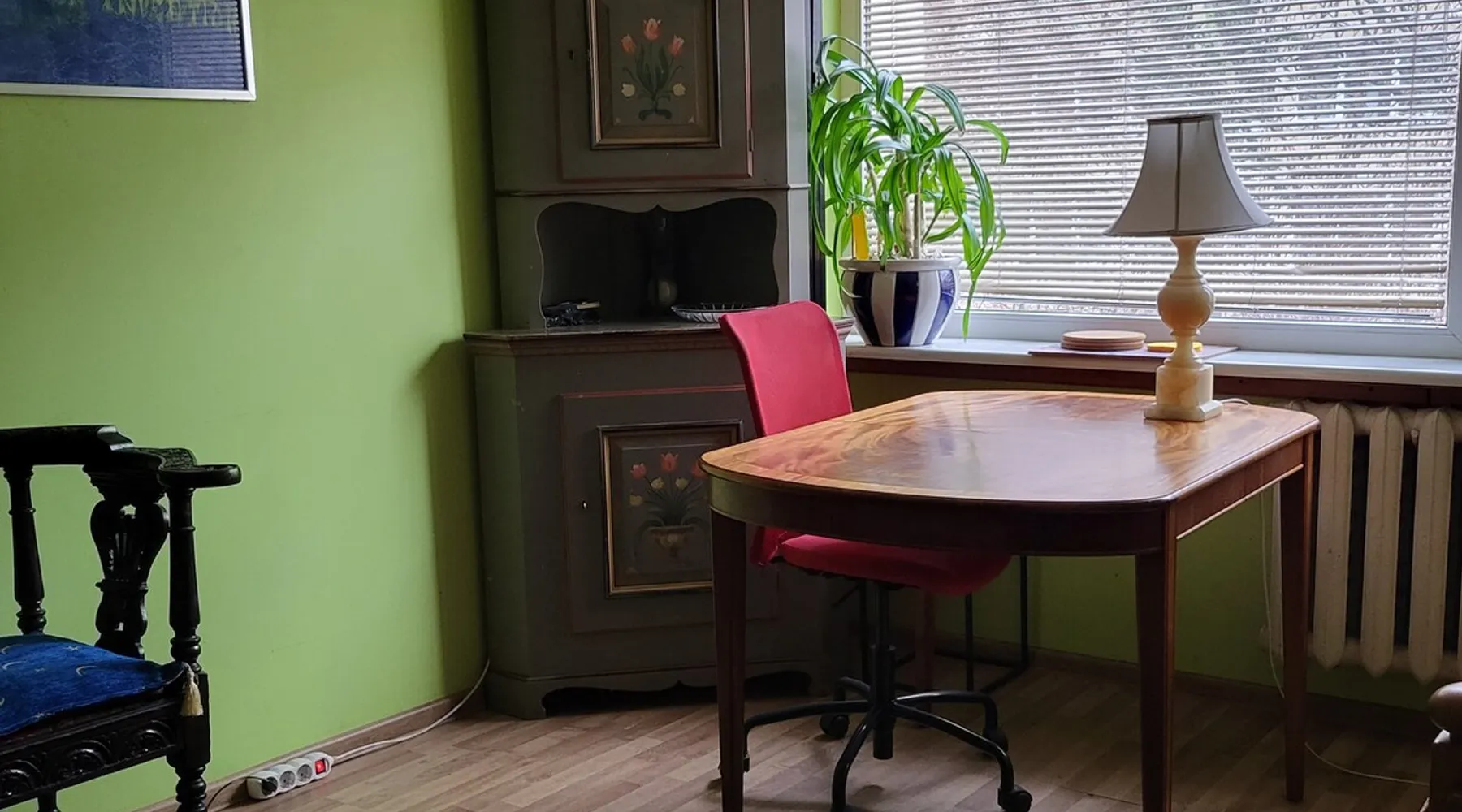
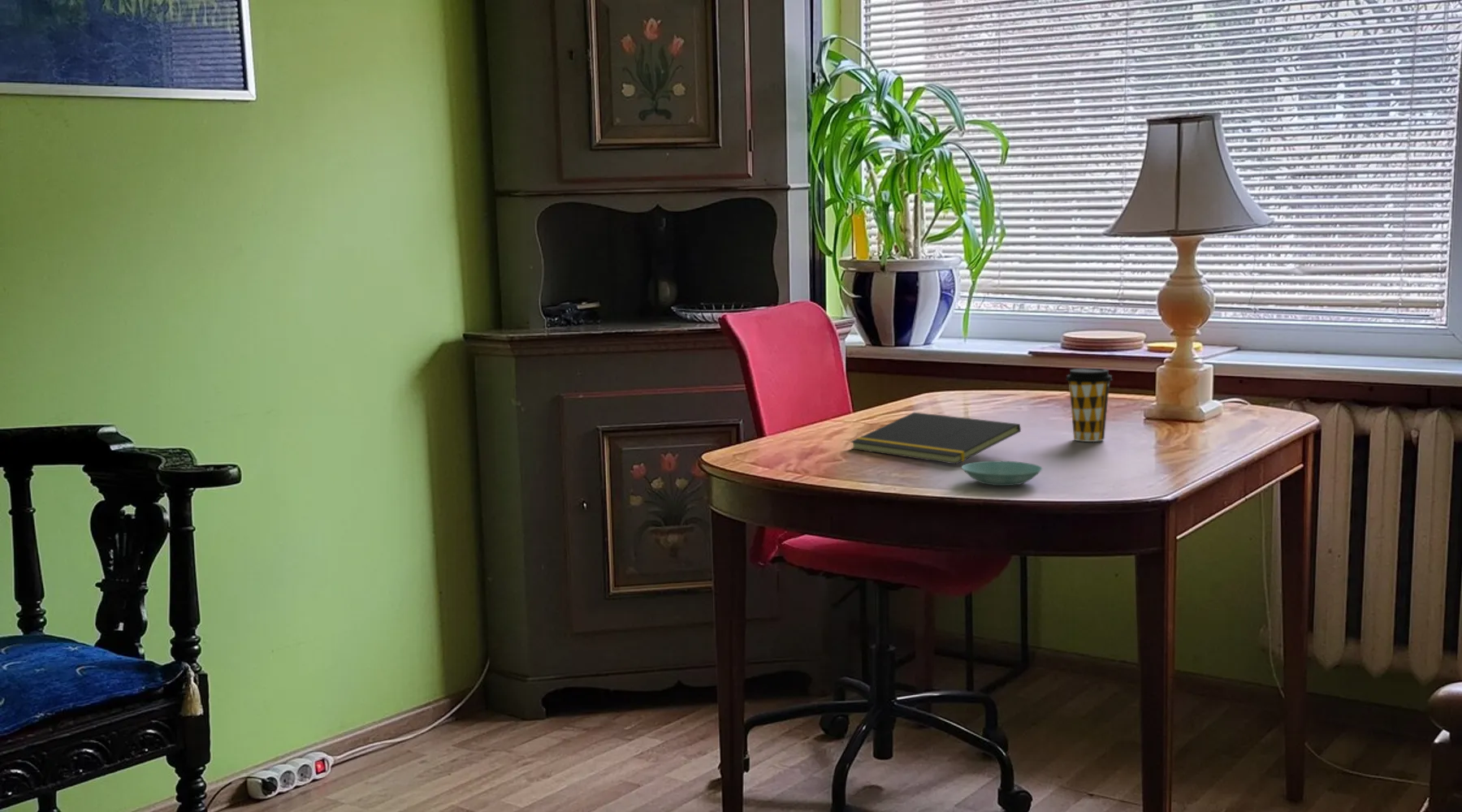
+ coffee cup [1065,368,1114,443]
+ notepad [850,412,1022,465]
+ saucer [961,460,1044,486]
